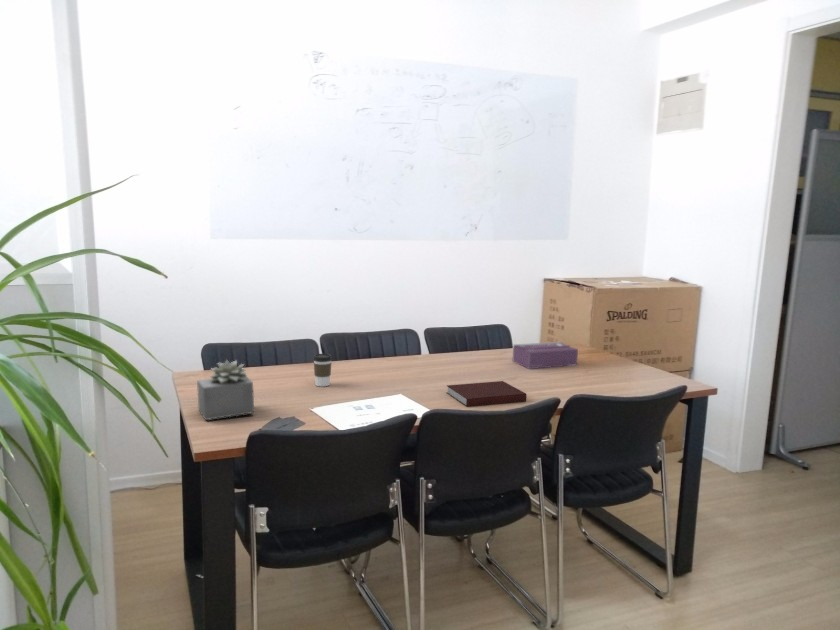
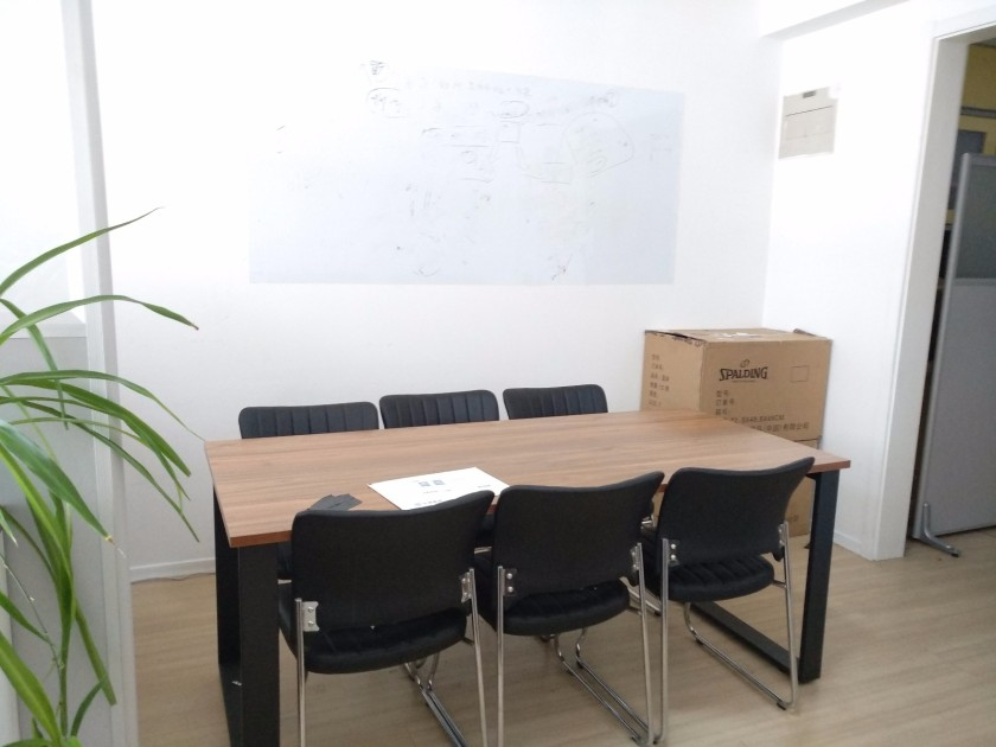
- tissue box [512,341,579,370]
- coffee cup [312,353,333,387]
- succulent plant [196,359,256,421]
- notebook [446,380,527,408]
